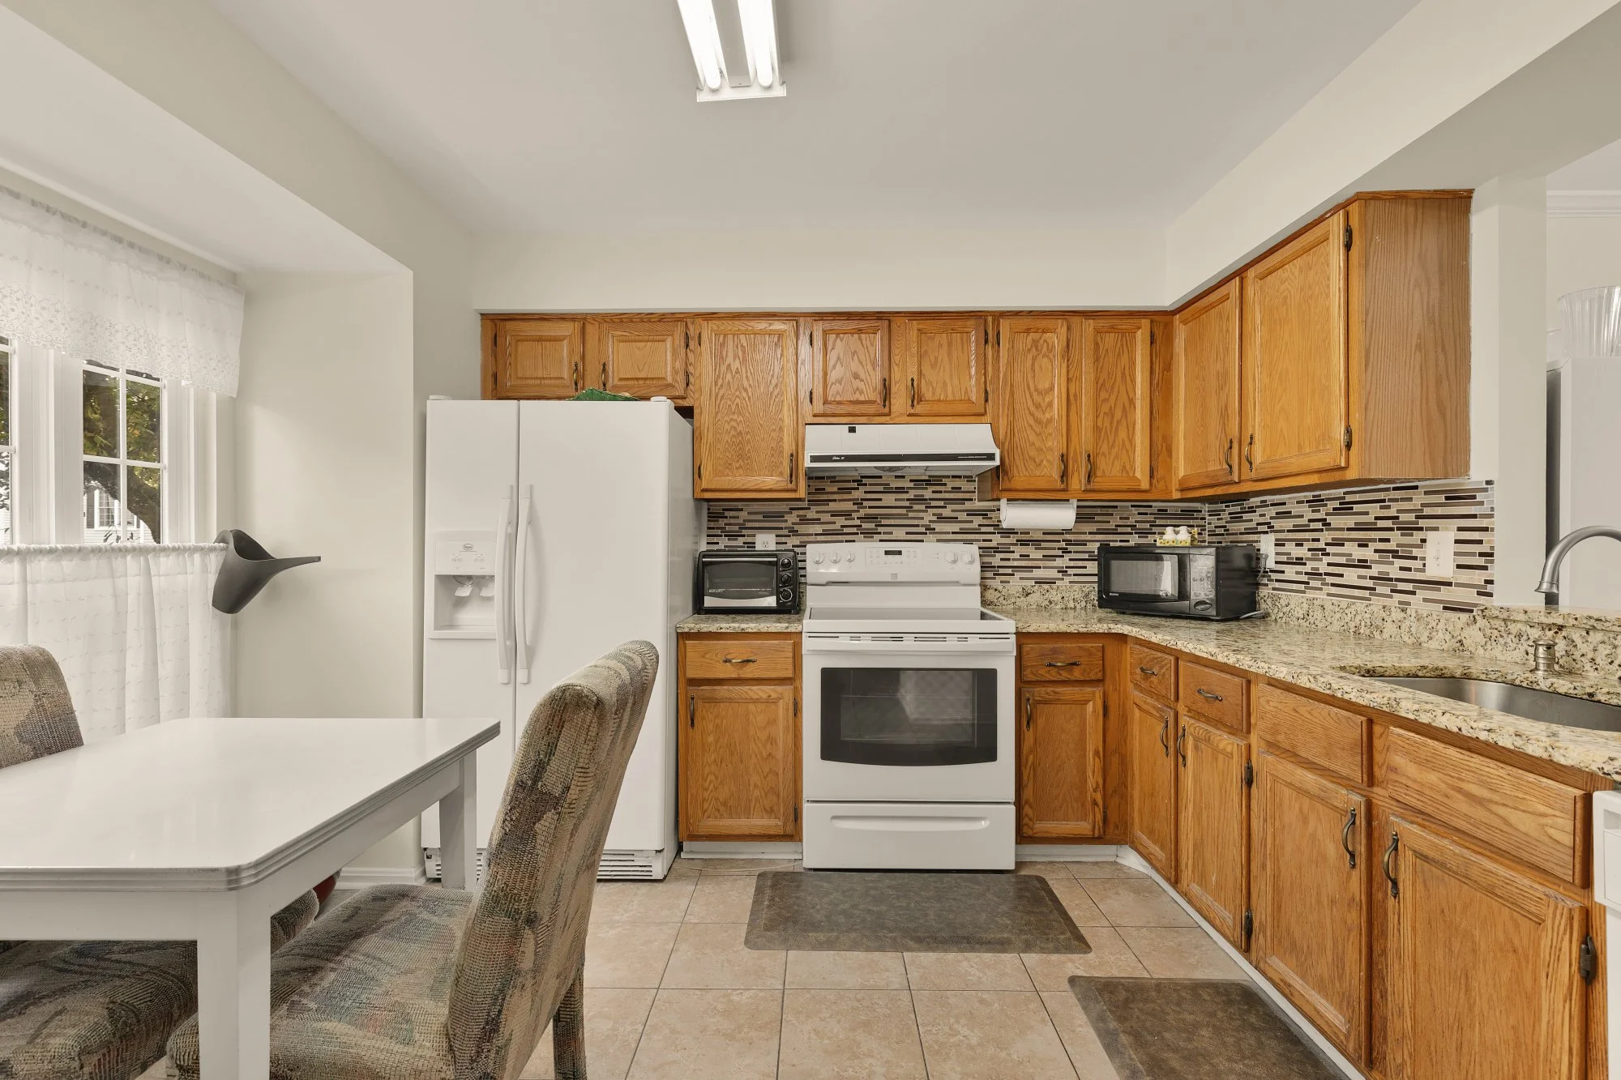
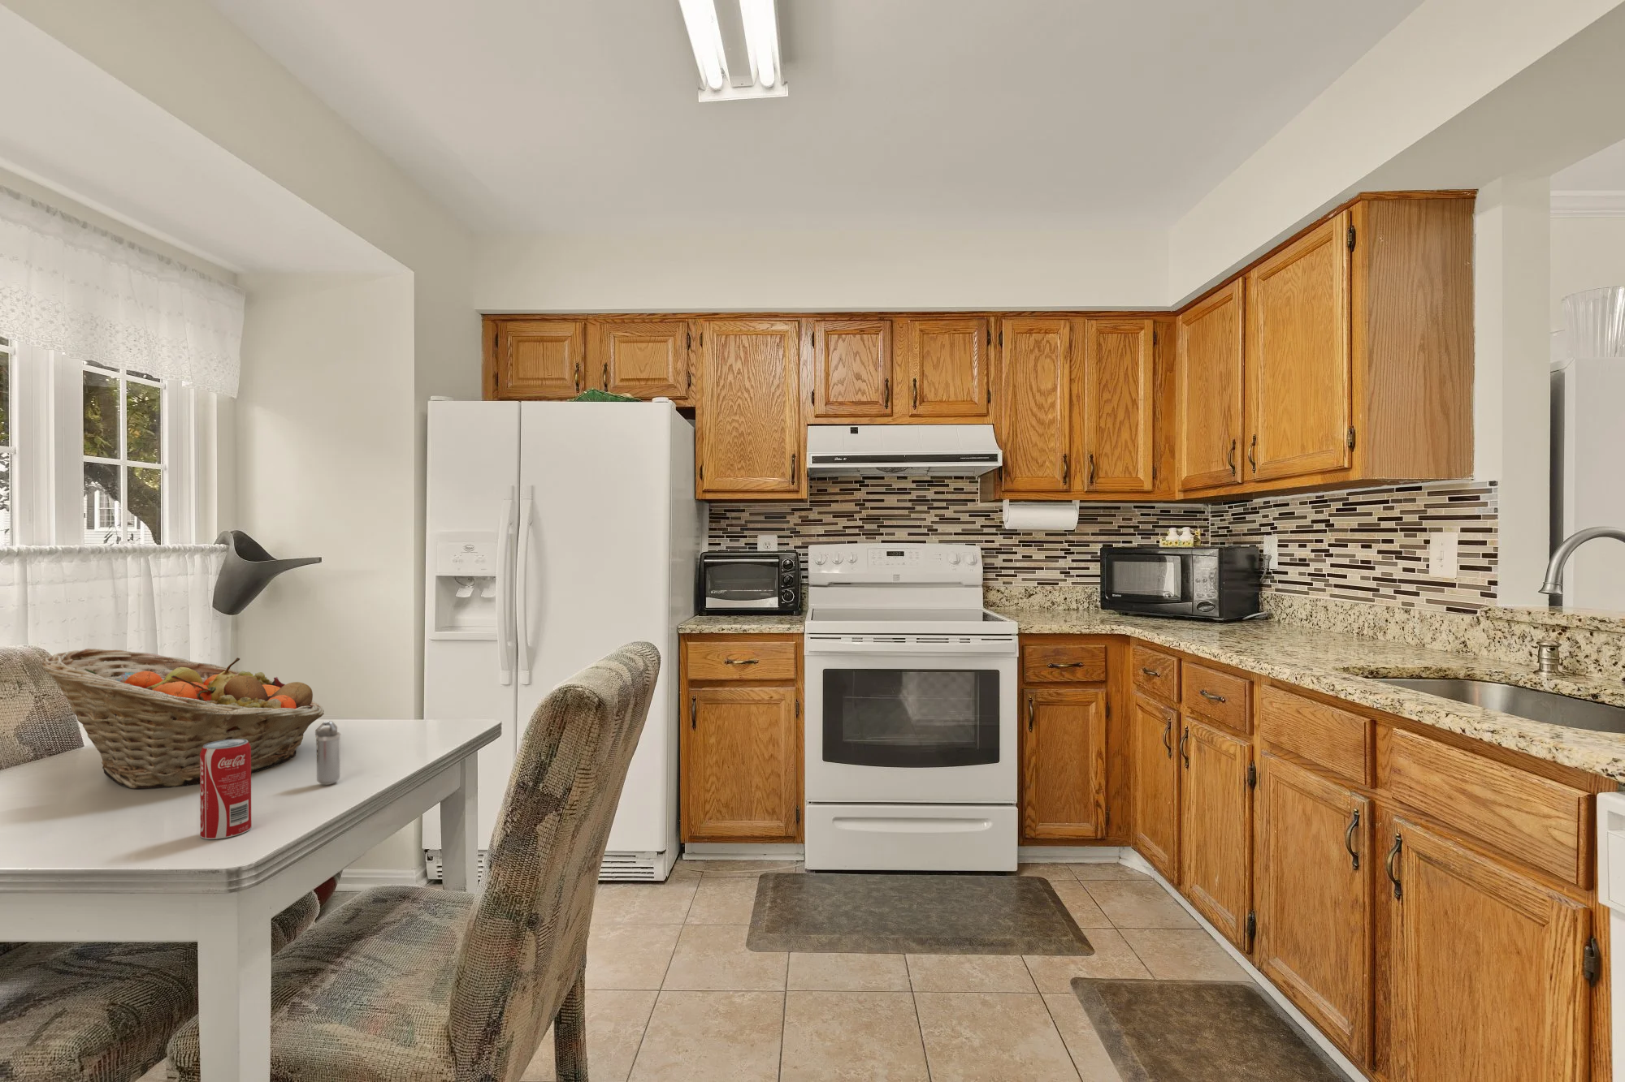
+ beverage can [199,739,251,840]
+ fruit basket [41,647,325,790]
+ shaker [314,720,341,786]
